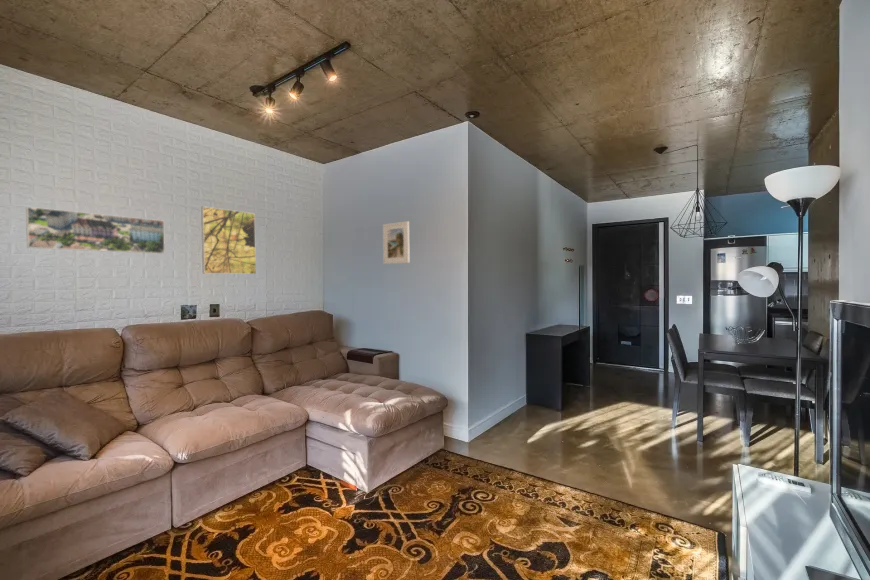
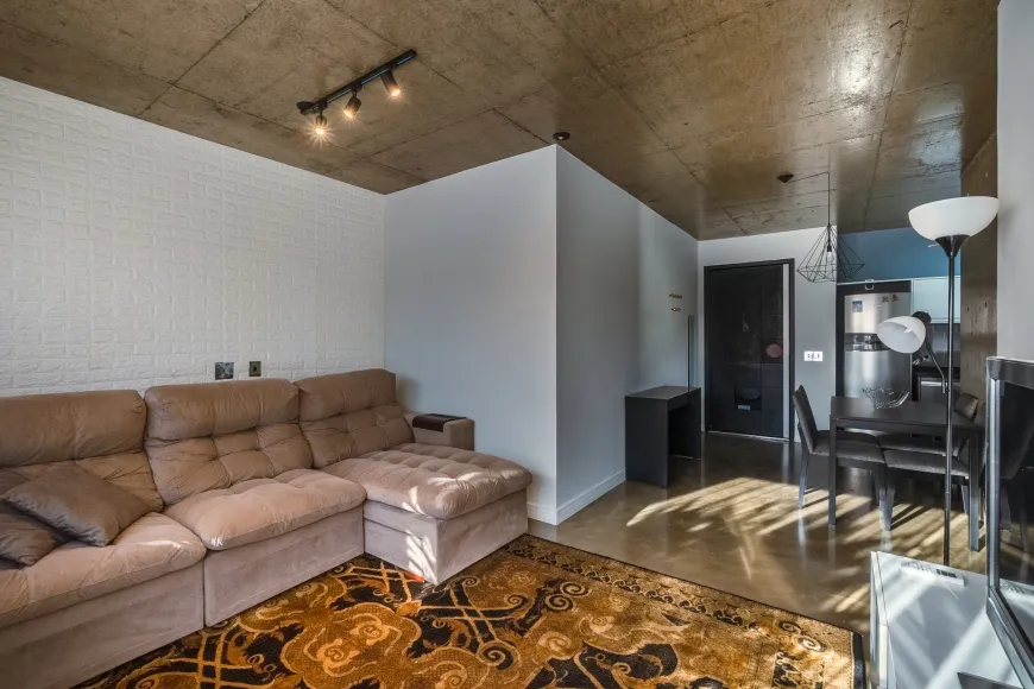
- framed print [200,205,257,275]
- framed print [25,206,166,255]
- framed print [382,220,411,265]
